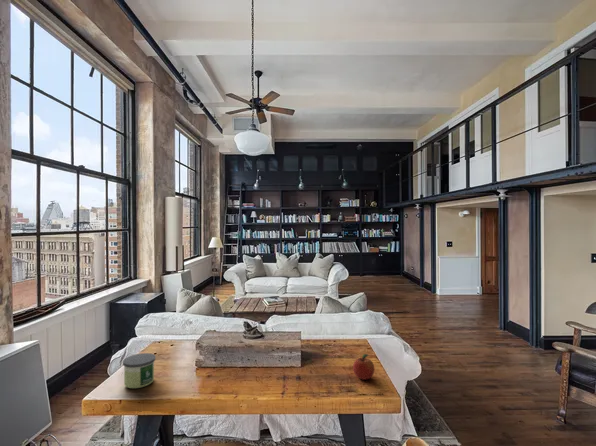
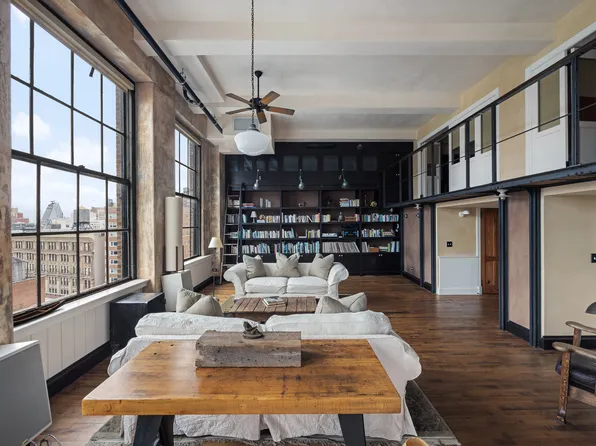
- fruit [352,353,375,381]
- candle [122,352,157,389]
